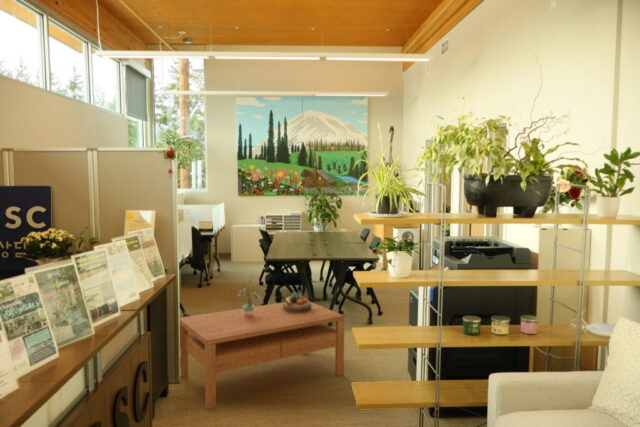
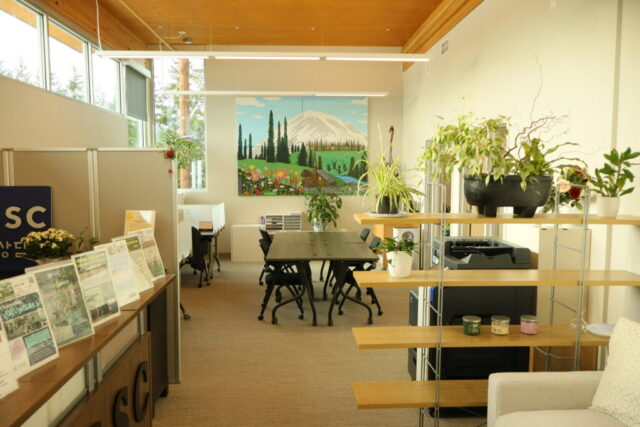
- decorative bowl [283,291,311,313]
- potted plant [236,278,262,318]
- coffee table [178,301,346,411]
